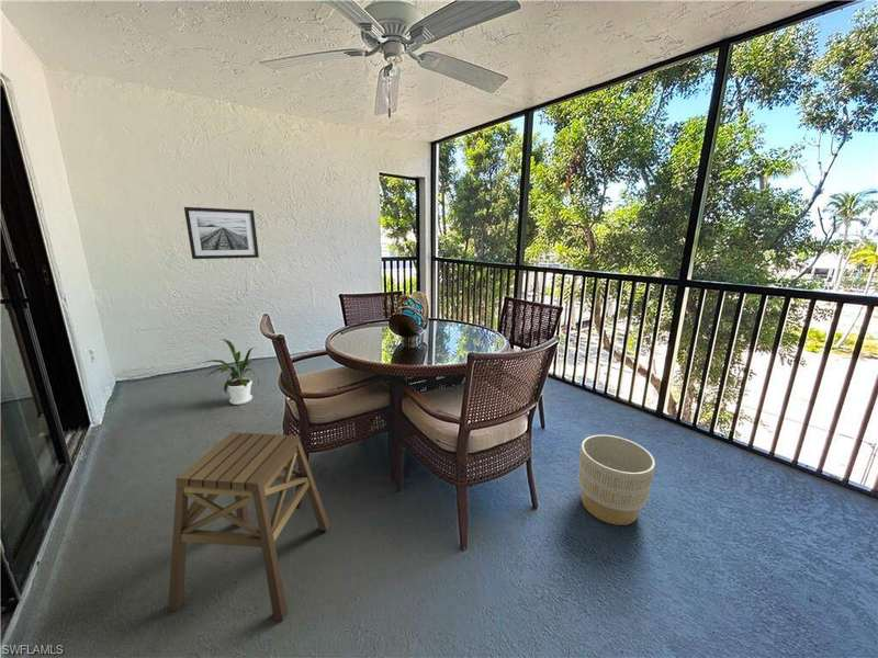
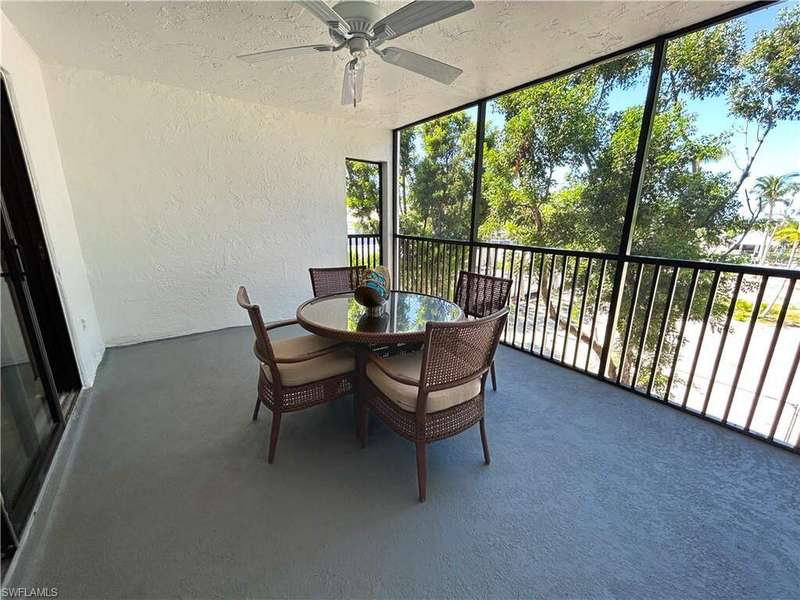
- wall art [183,206,260,260]
- planter [577,434,656,526]
- stool [167,431,330,622]
- house plant [195,338,260,406]
